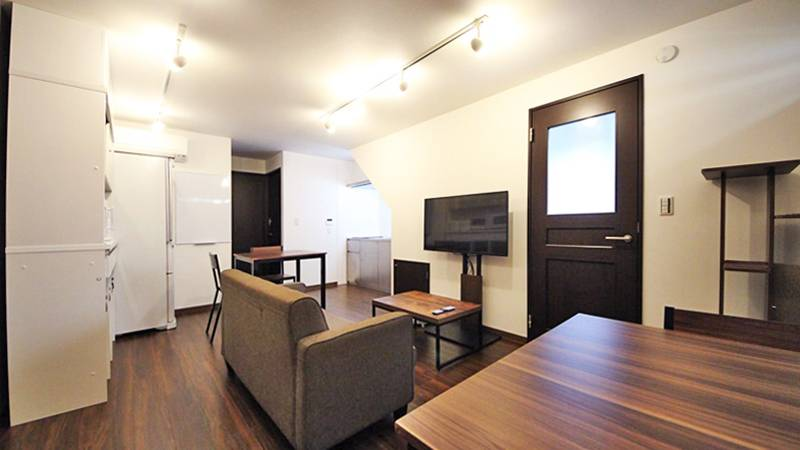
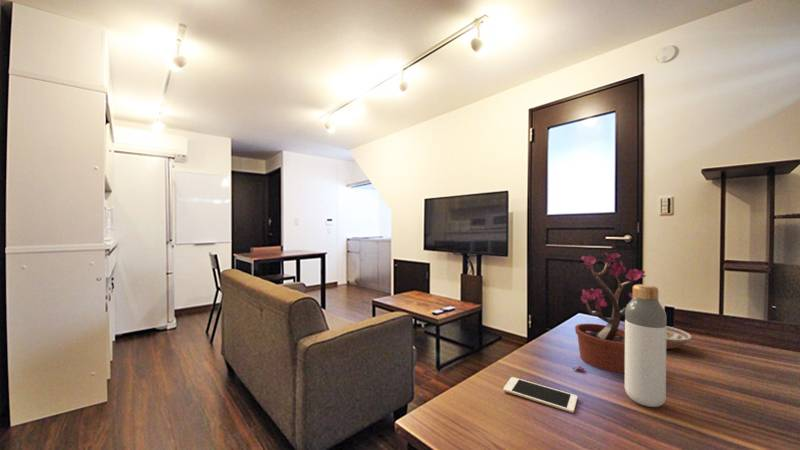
+ cell phone [502,376,578,414]
+ bottle [624,283,667,408]
+ potted plant [571,251,647,374]
+ bowl [666,325,693,350]
